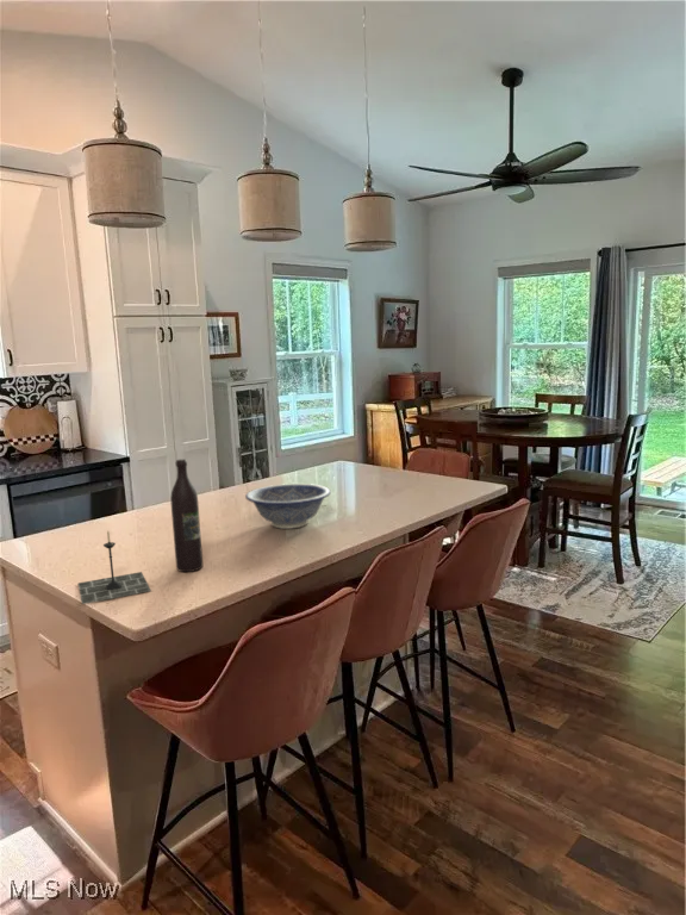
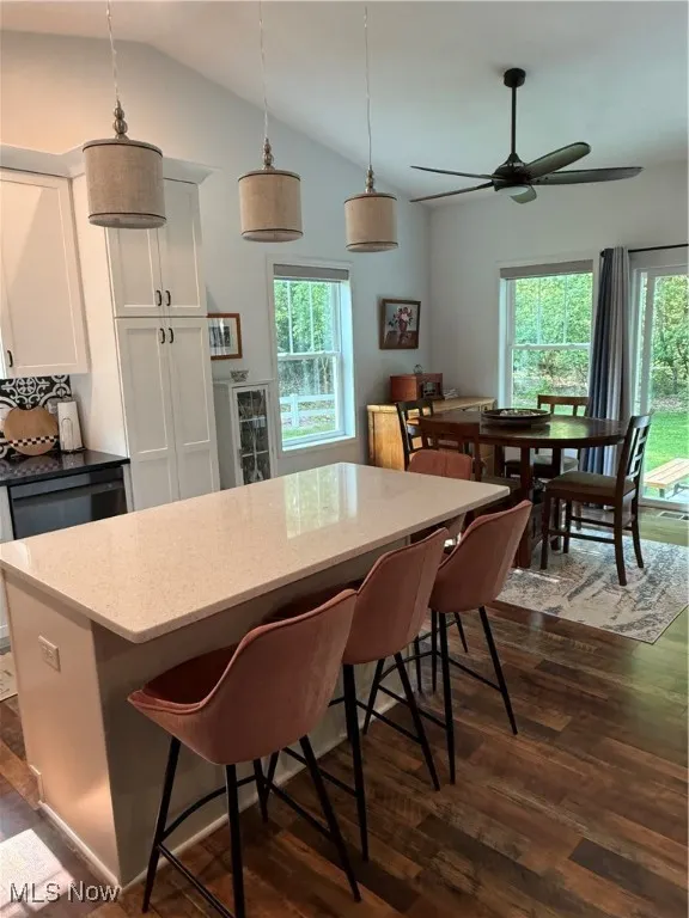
- wine bottle [169,458,204,573]
- candle [77,530,152,605]
- decorative bowl [244,483,332,530]
